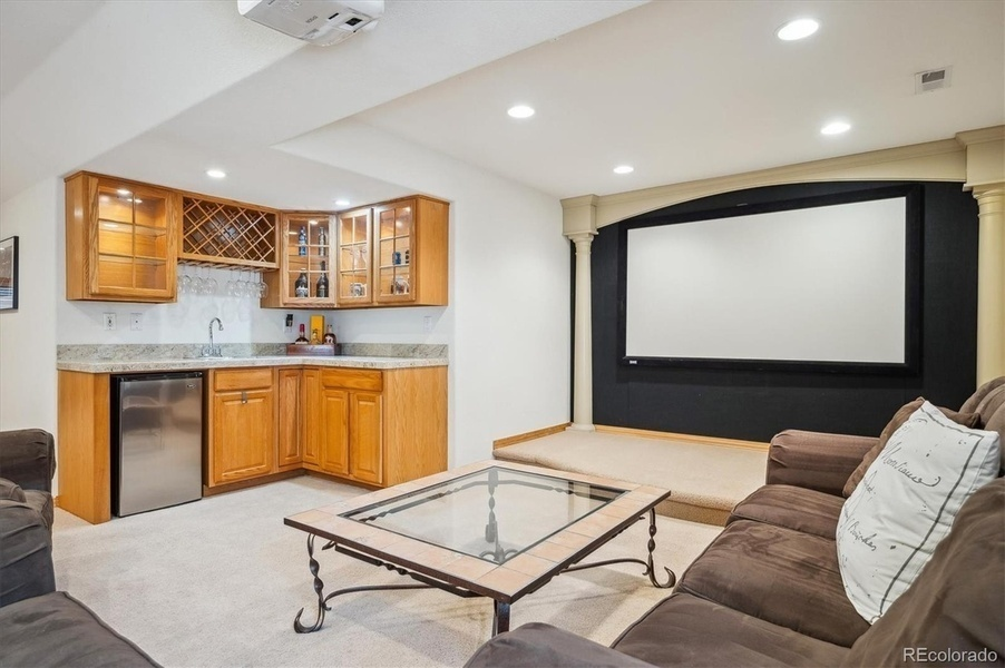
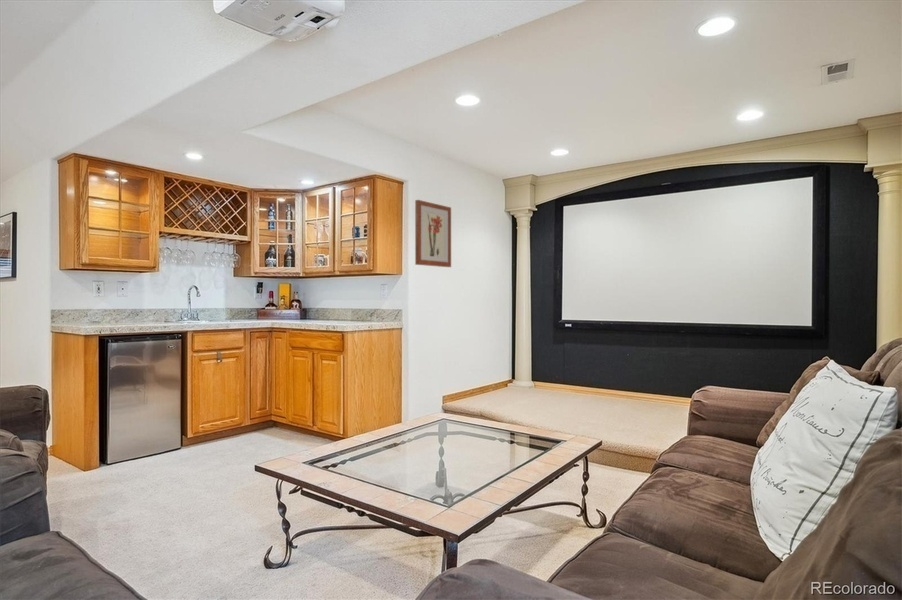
+ wall art [414,199,452,268]
